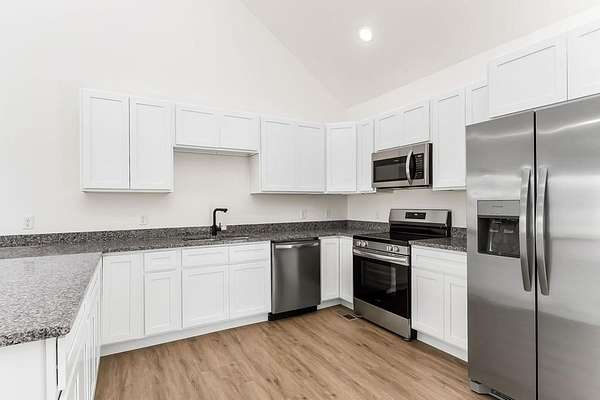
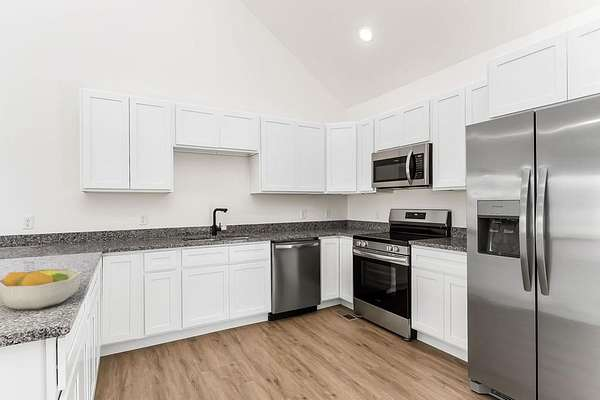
+ fruit bowl [0,268,81,311]
